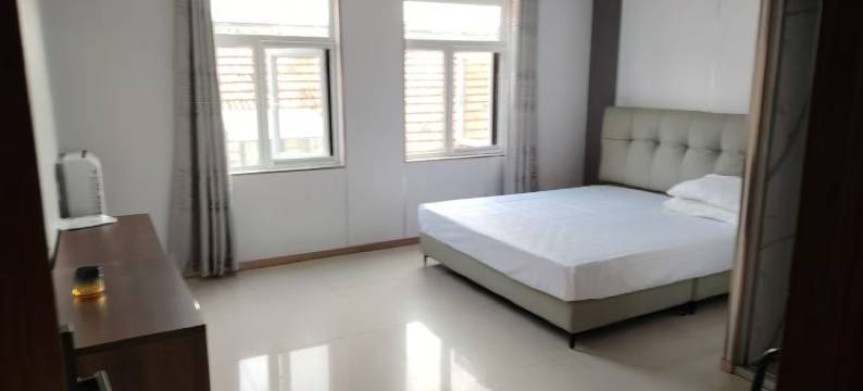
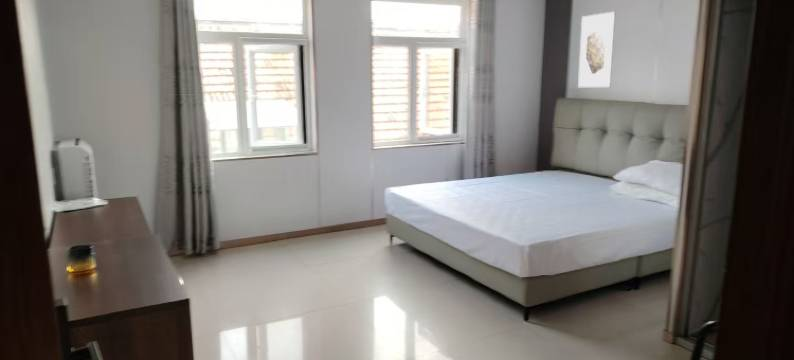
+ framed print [577,11,616,88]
